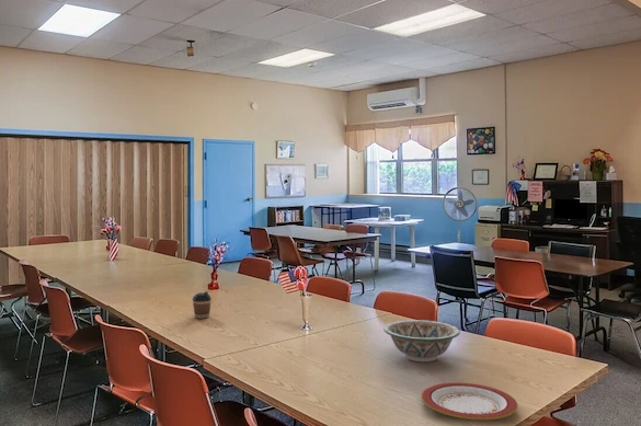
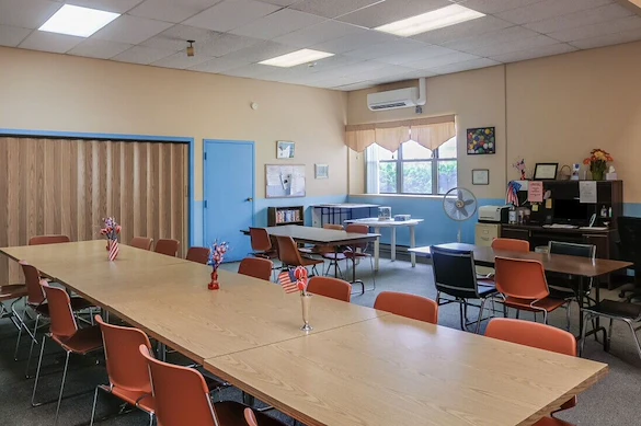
- coffee cup [192,290,213,320]
- plate [421,381,518,421]
- decorative bowl [382,319,461,362]
